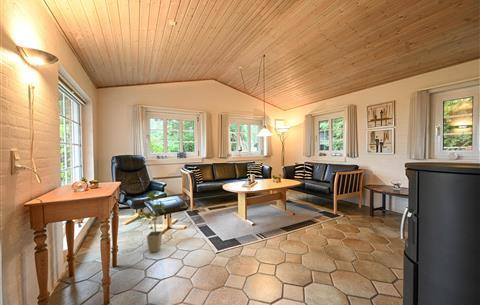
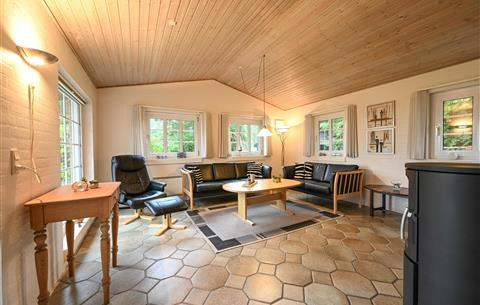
- house plant [130,190,166,253]
